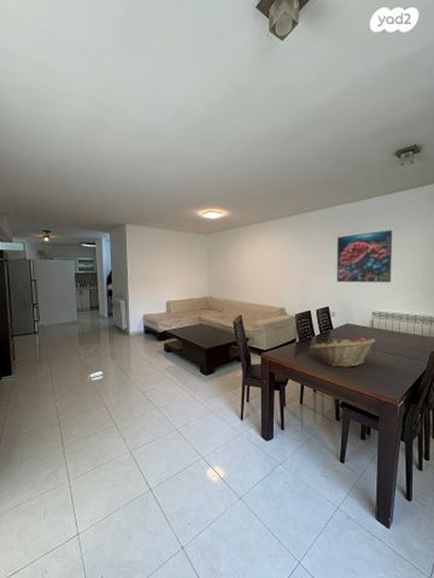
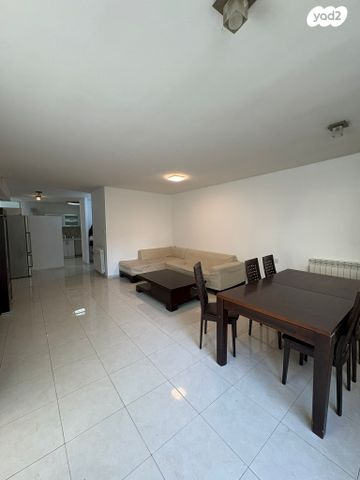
- fruit basket [309,337,377,368]
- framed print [336,229,393,283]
